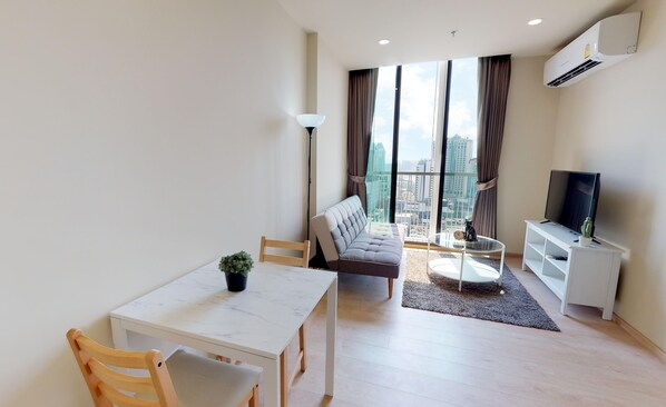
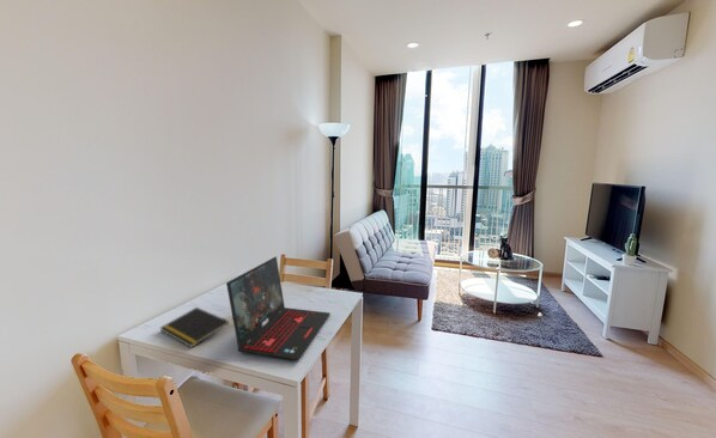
+ laptop [225,255,332,361]
+ notepad [159,306,230,349]
